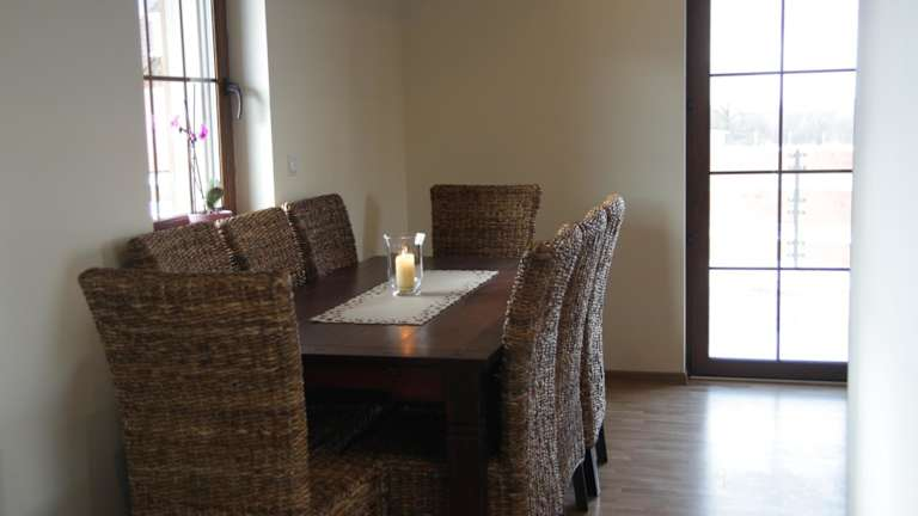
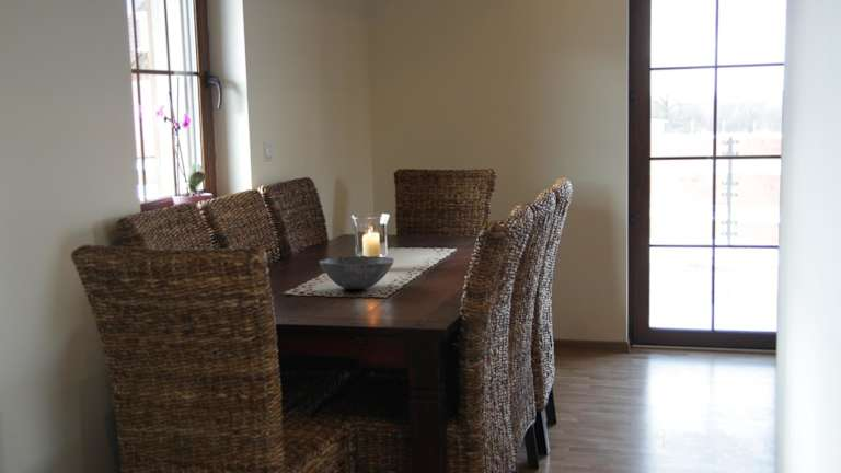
+ bowl [318,255,395,290]
